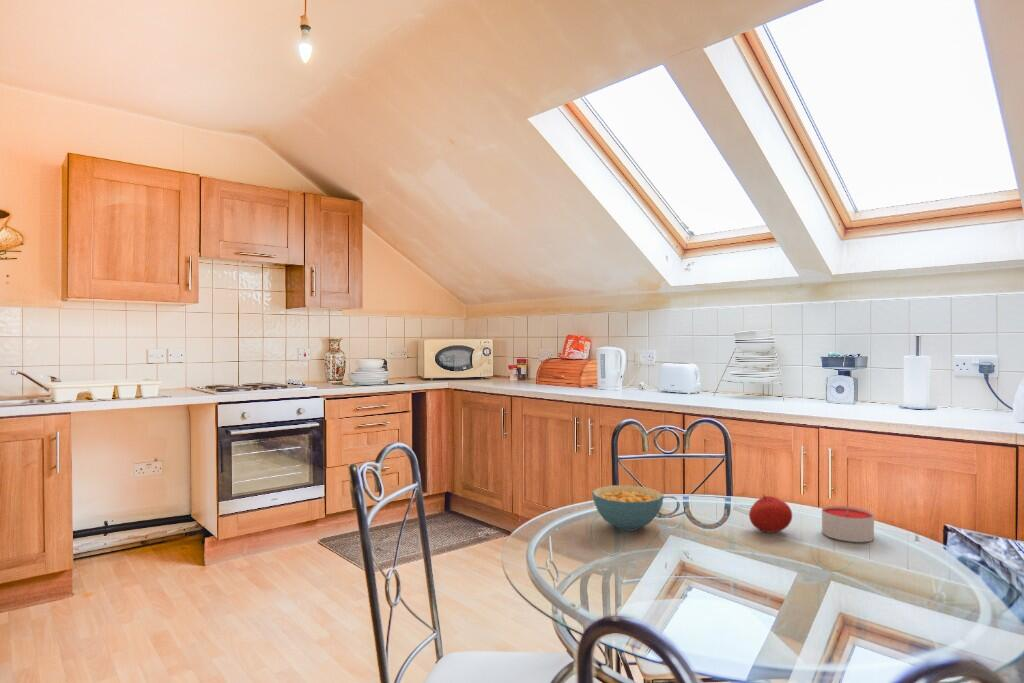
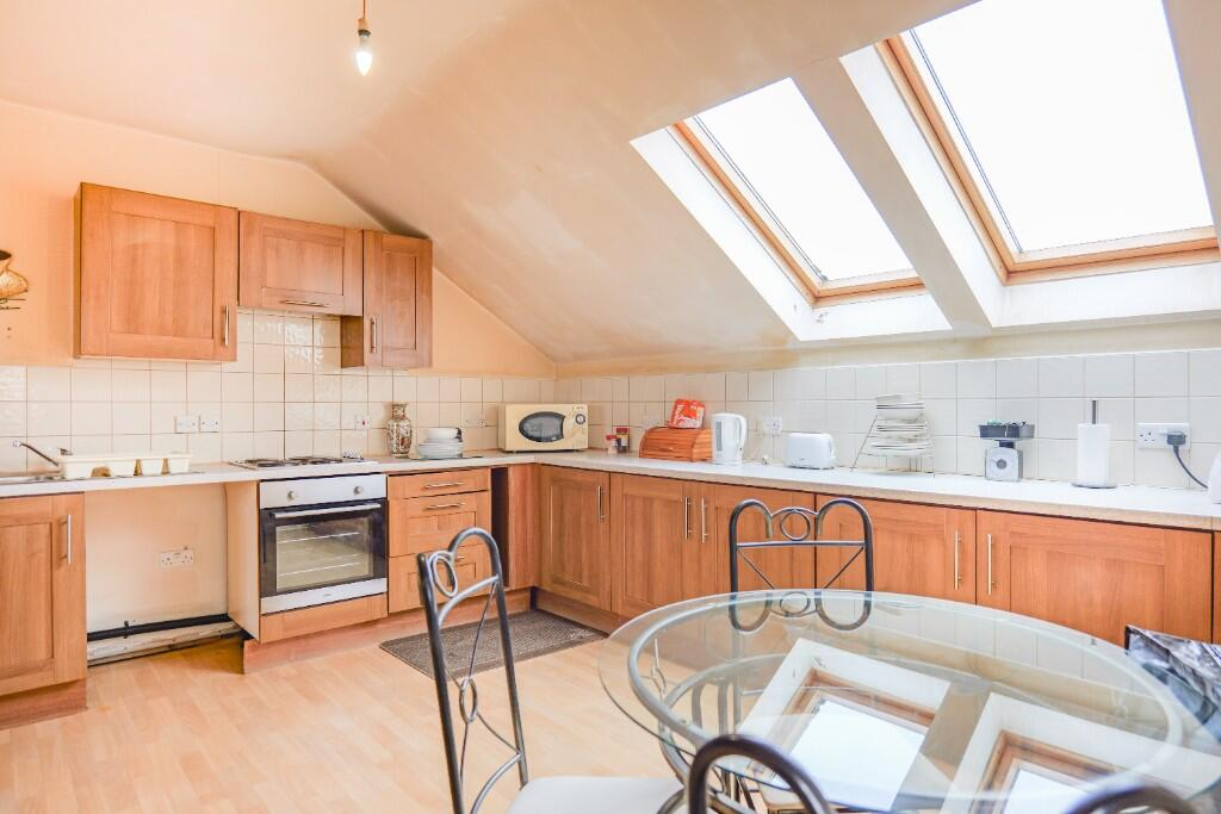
- fruit [748,494,793,534]
- candle [821,505,875,543]
- cereal bowl [591,484,665,532]
